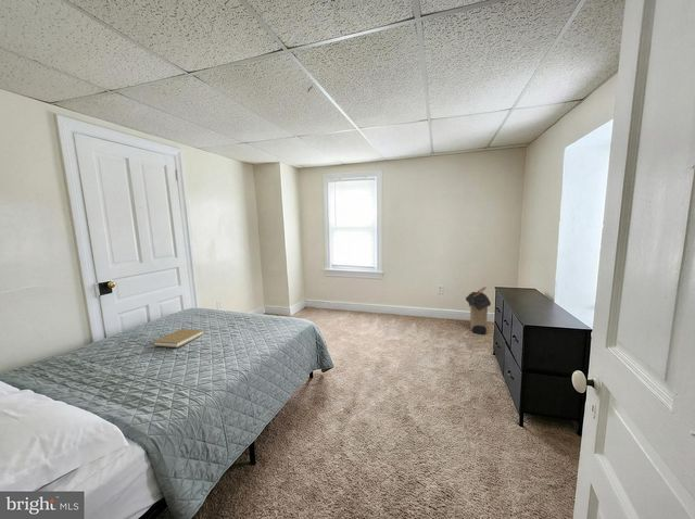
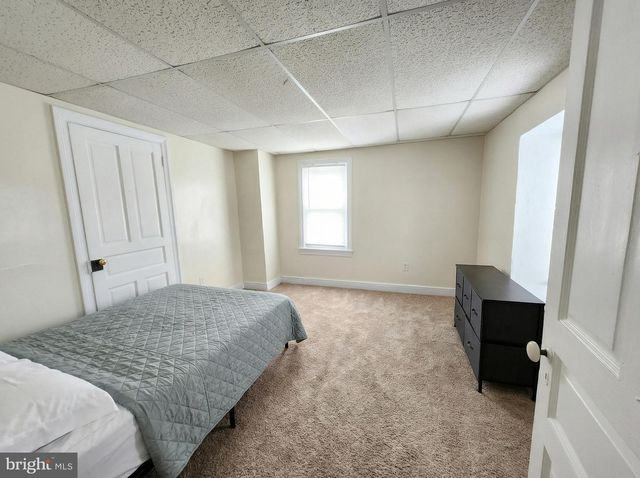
- laundry hamper [465,286,492,336]
- book [152,328,204,349]
